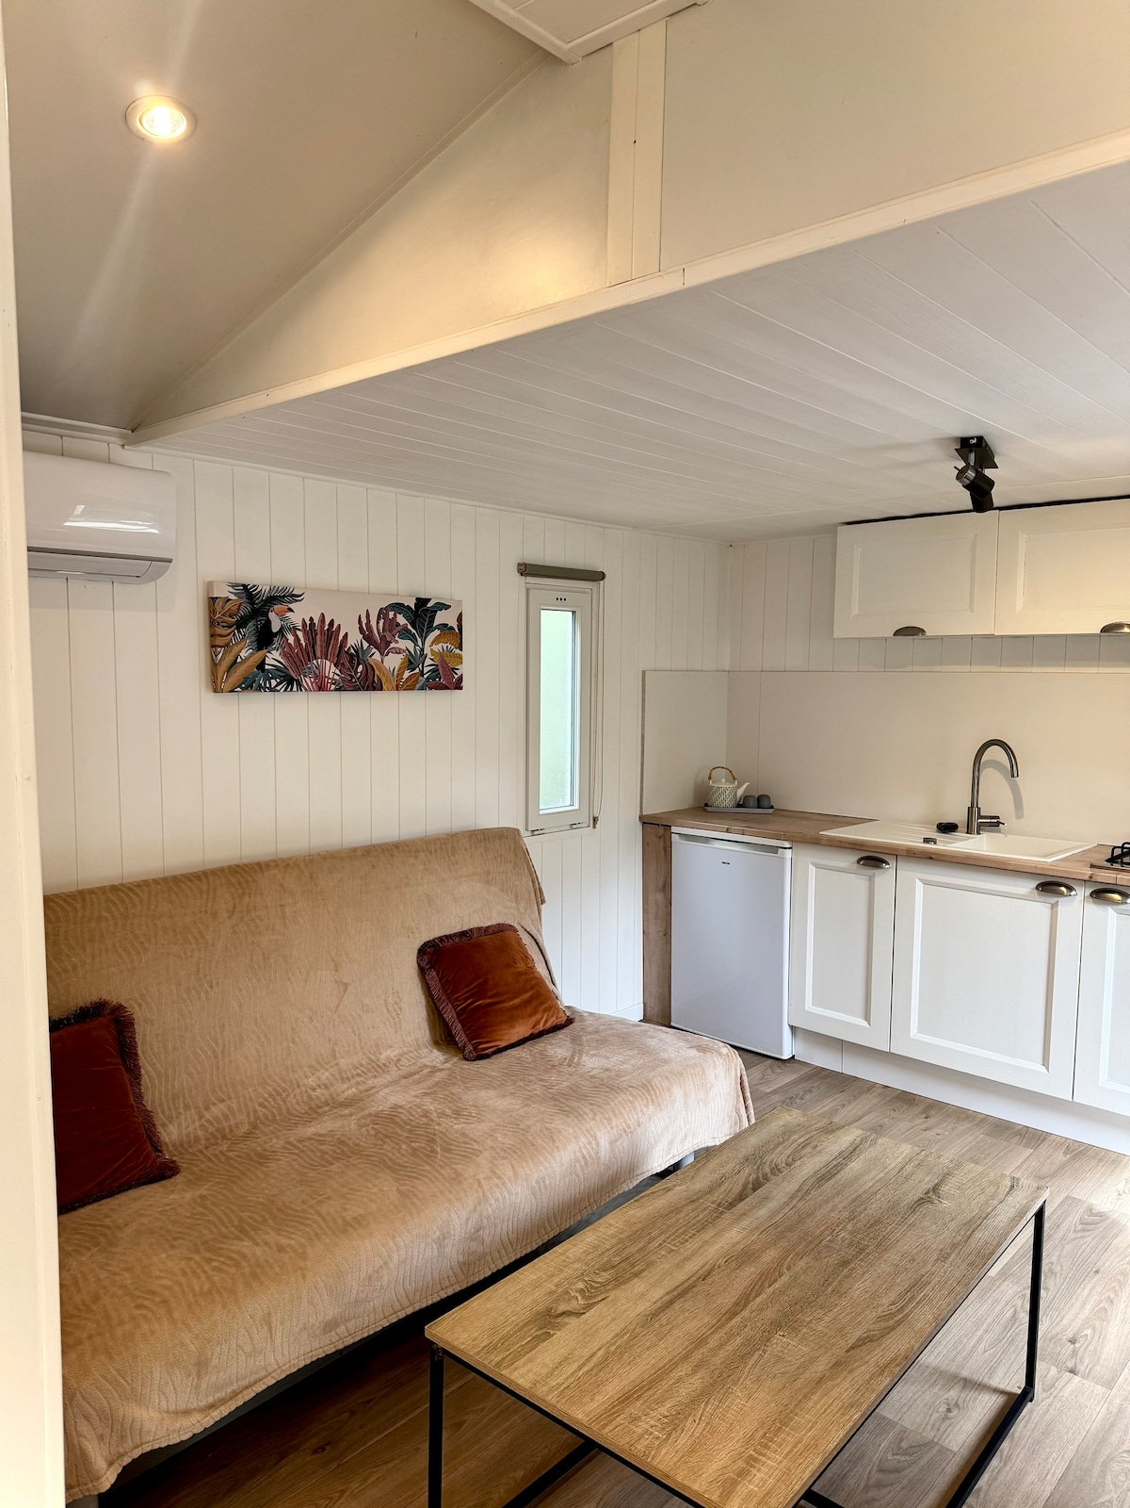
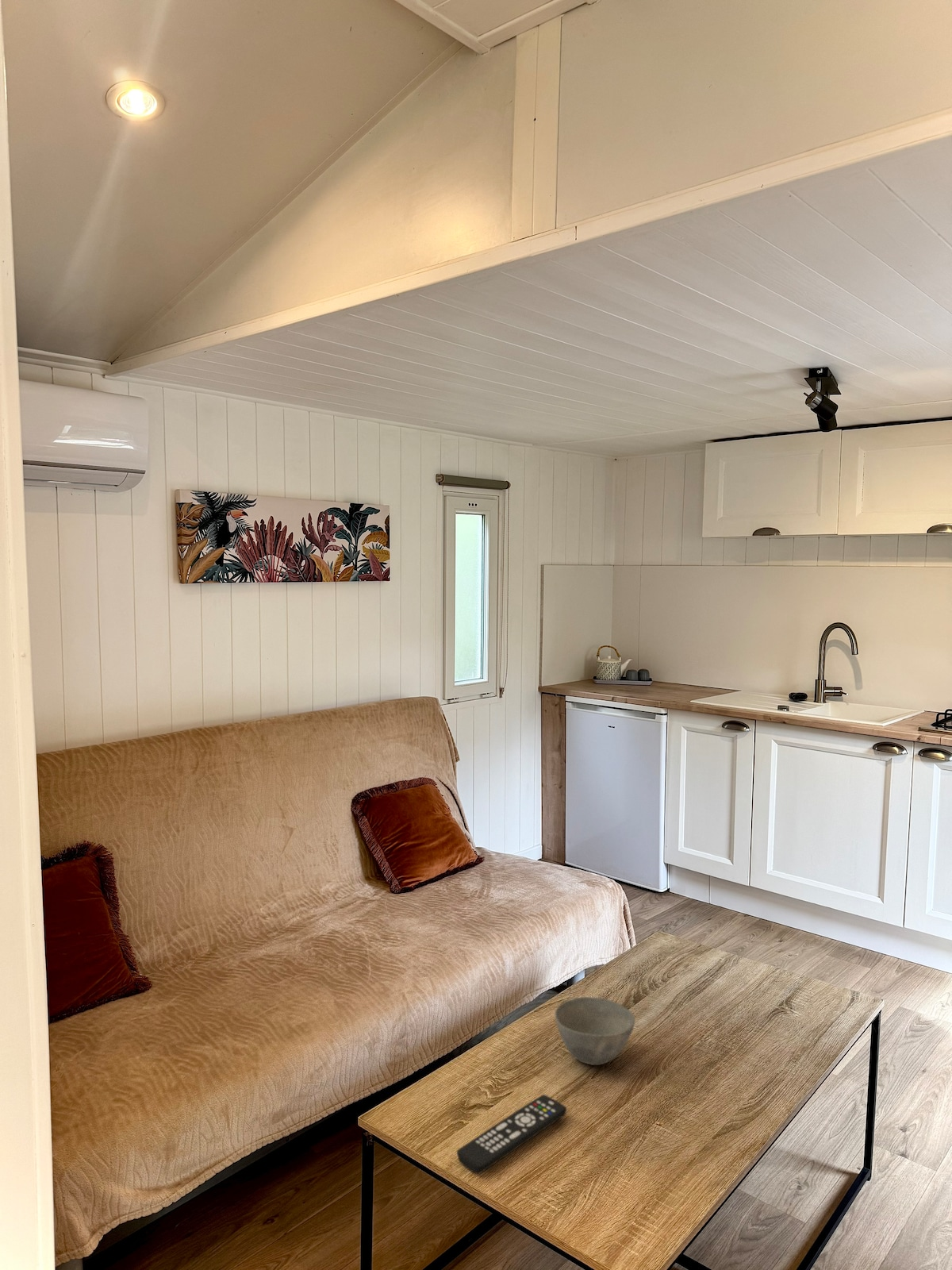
+ bowl [554,996,635,1066]
+ remote control [456,1094,567,1175]
